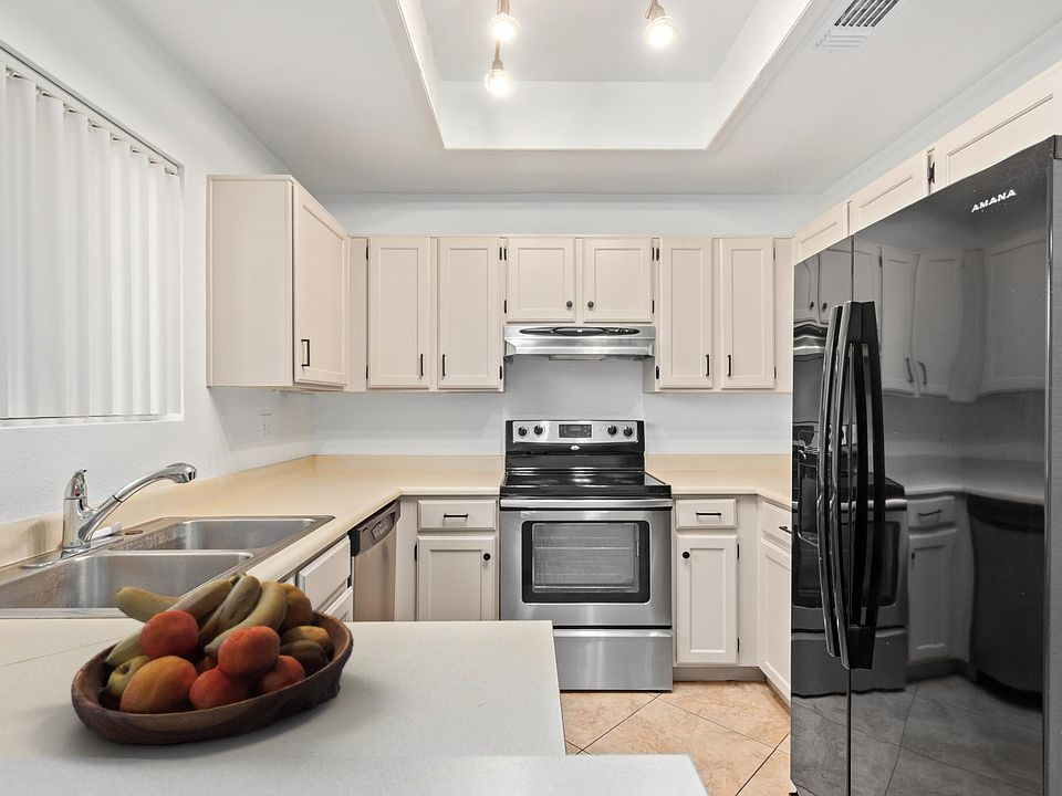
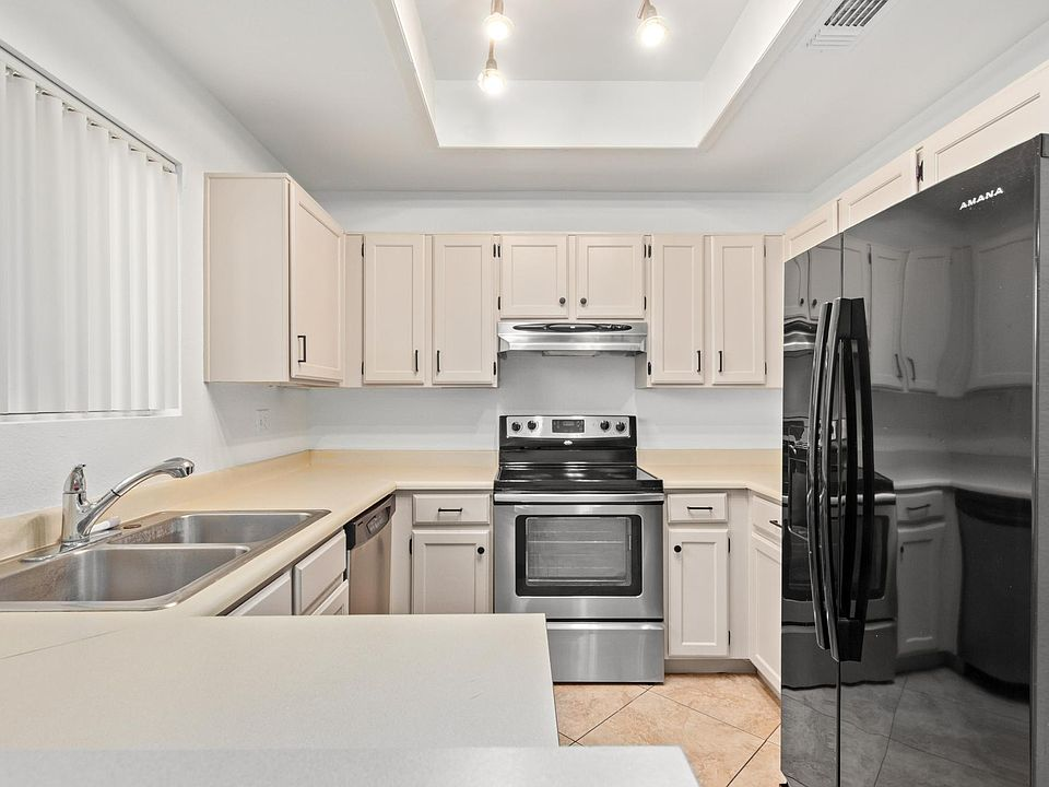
- fruit bowl [70,570,355,745]
